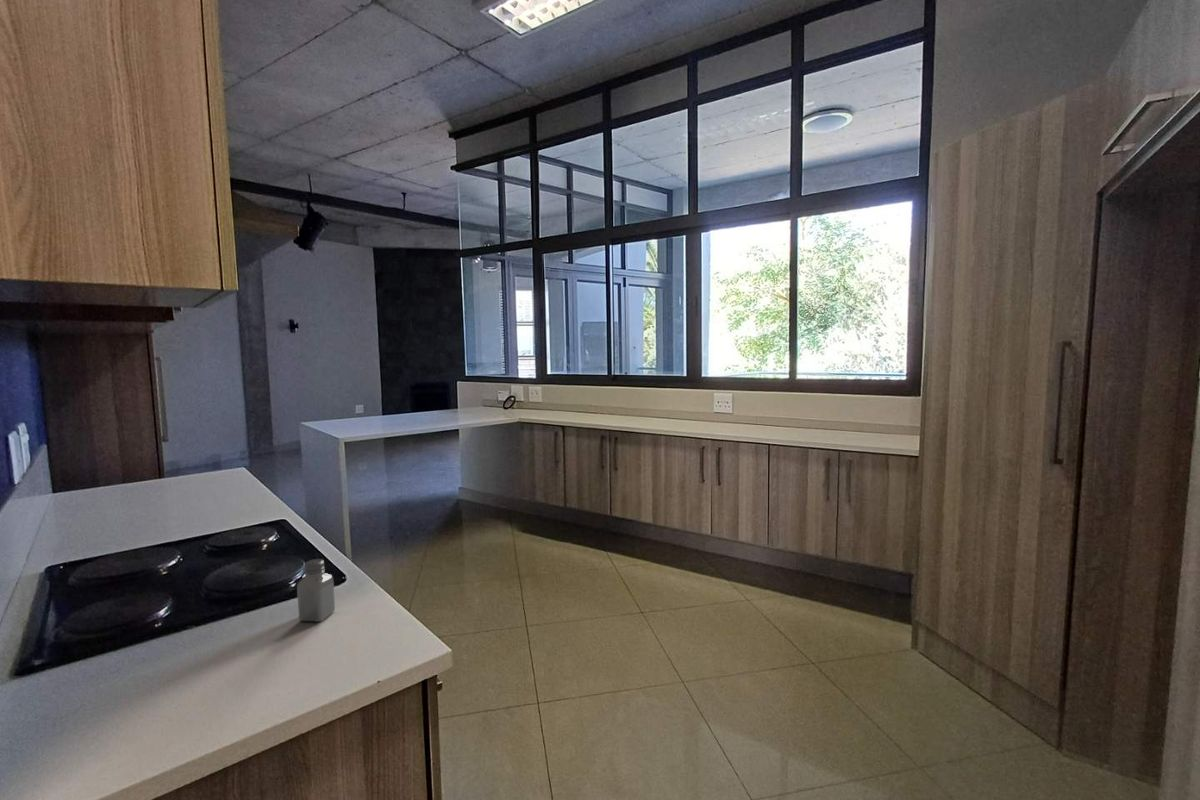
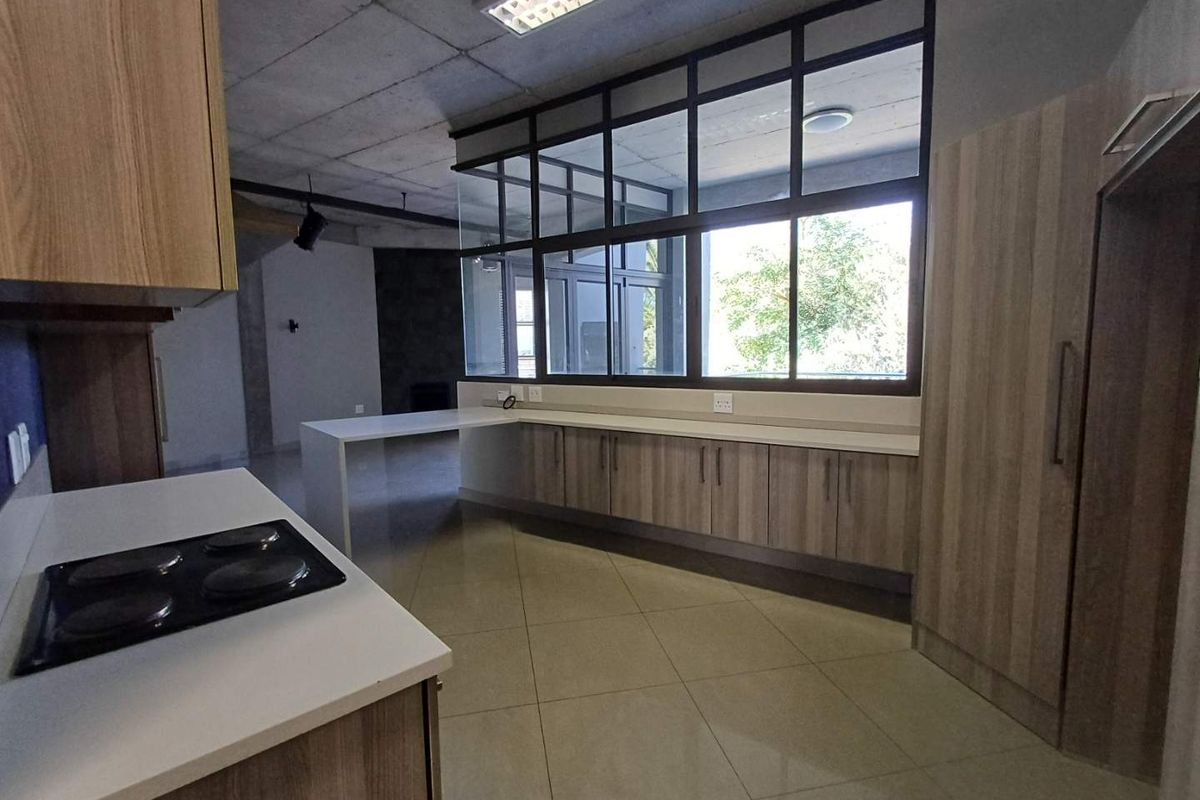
- saltshaker [296,558,336,623]
